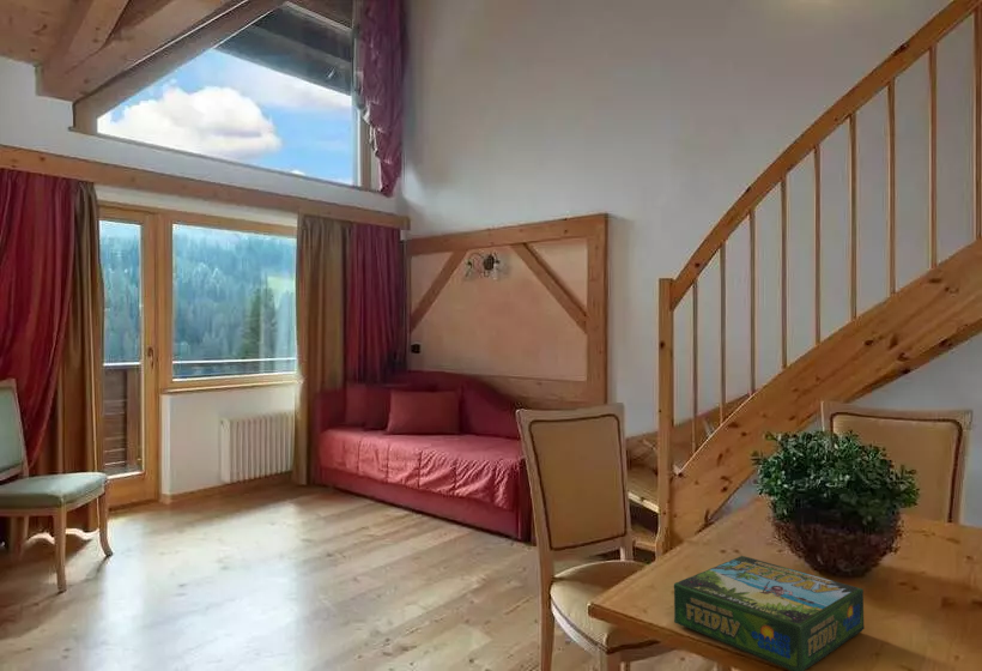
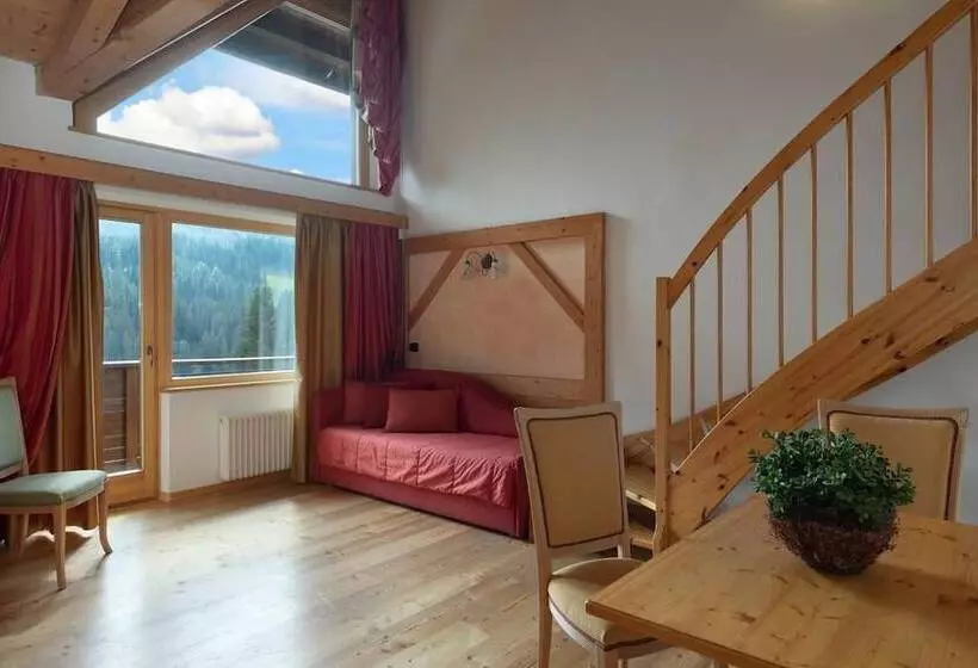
- board game [673,555,866,671]
